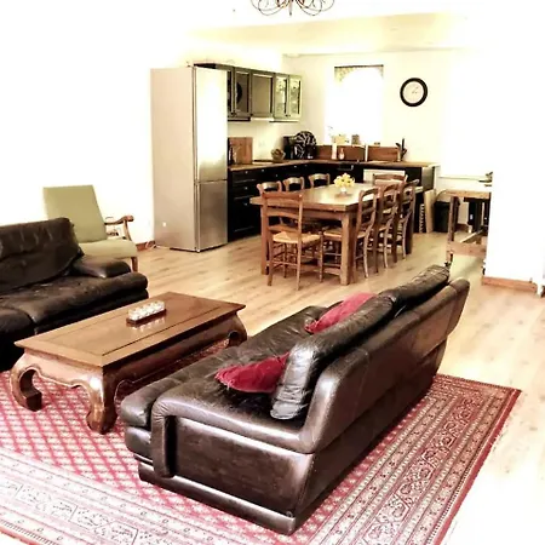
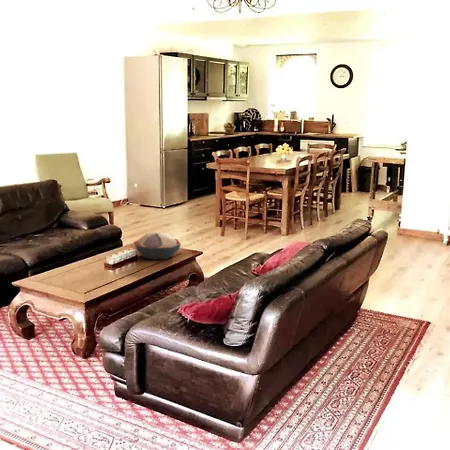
+ decorative bowl [133,231,182,261]
